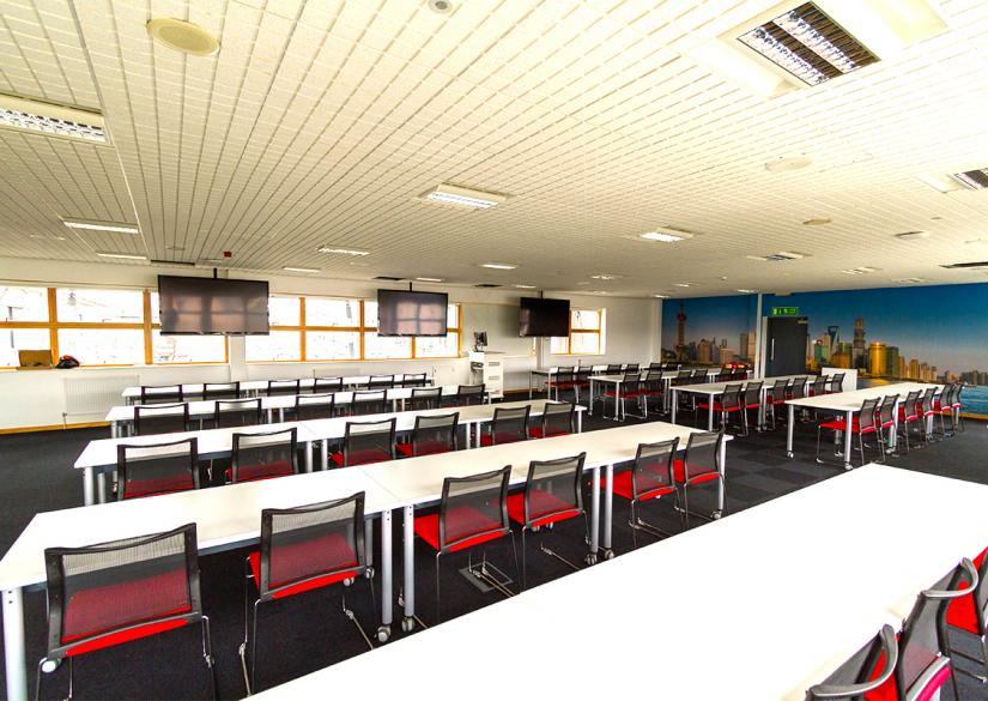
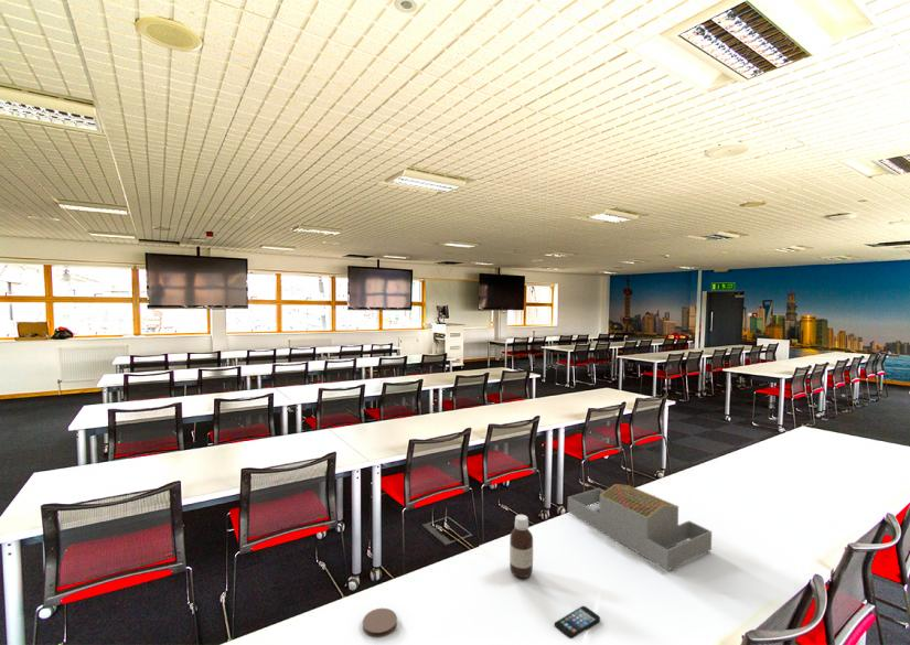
+ smartphone [554,605,601,639]
+ bottle [508,514,534,579]
+ architectural model [567,483,713,571]
+ coaster [362,608,398,638]
